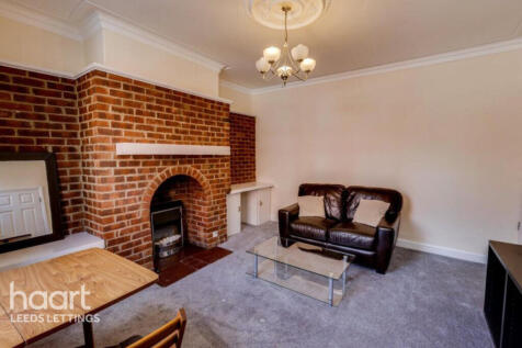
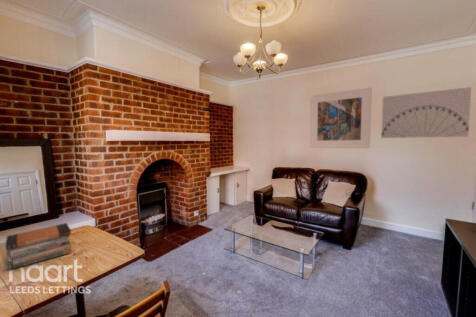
+ wall art [380,86,472,139]
+ book stack [5,222,72,271]
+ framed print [309,86,373,149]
